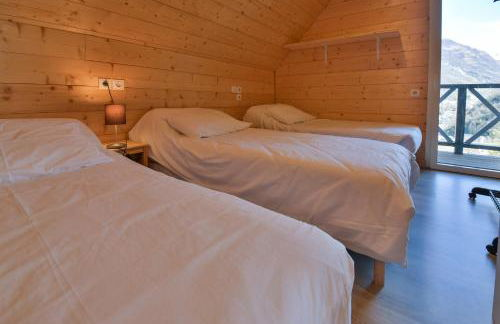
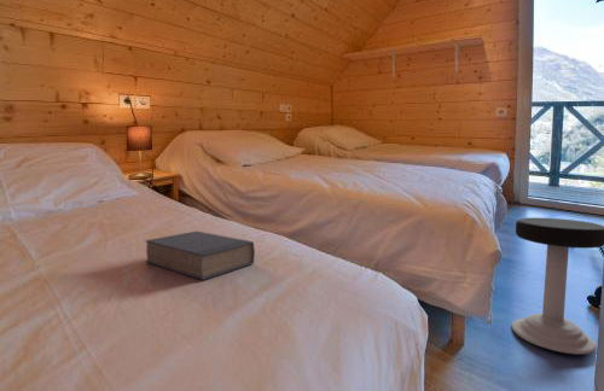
+ stool [511,216,604,355]
+ book [145,230,256,281]
